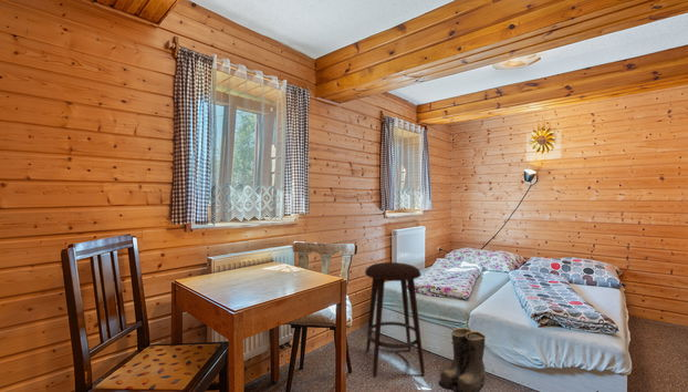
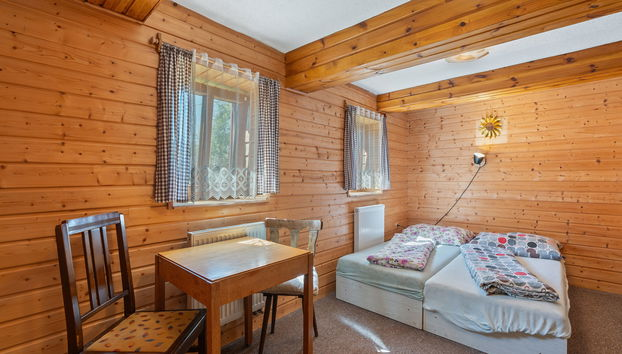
- boots [439,327,488,392]
- stool [364,261,426,379]
